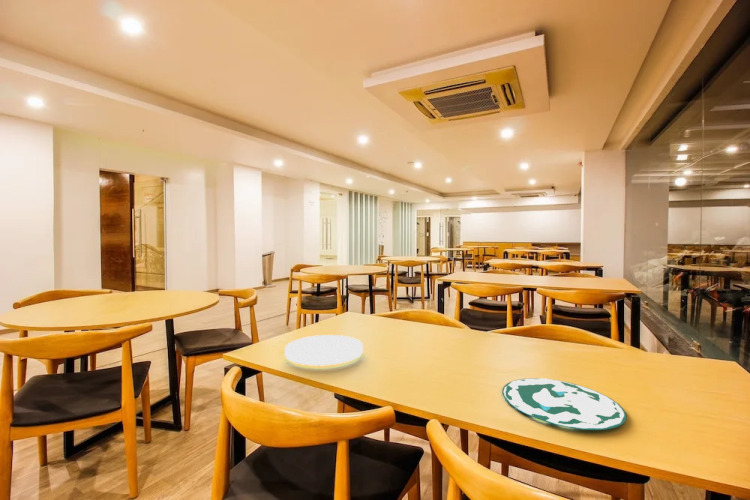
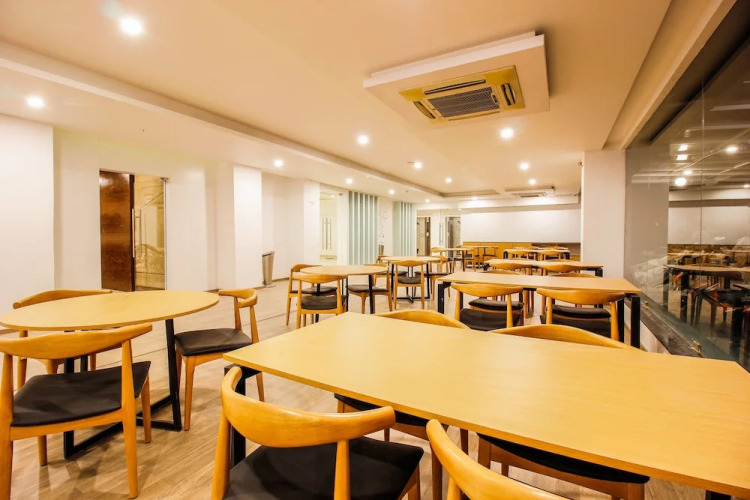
- plate [284,334,364,367]
- plate [501,377,627,431]
